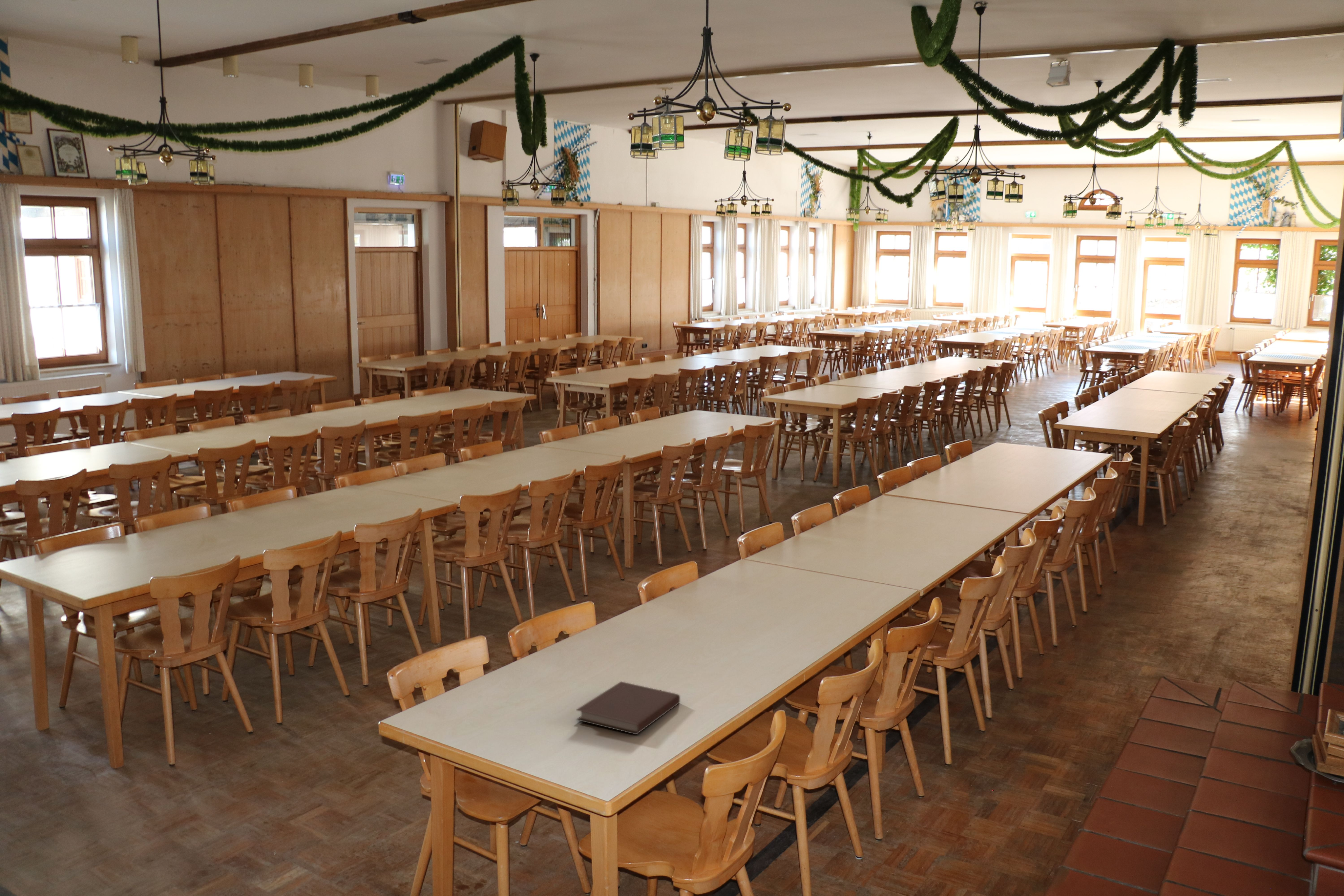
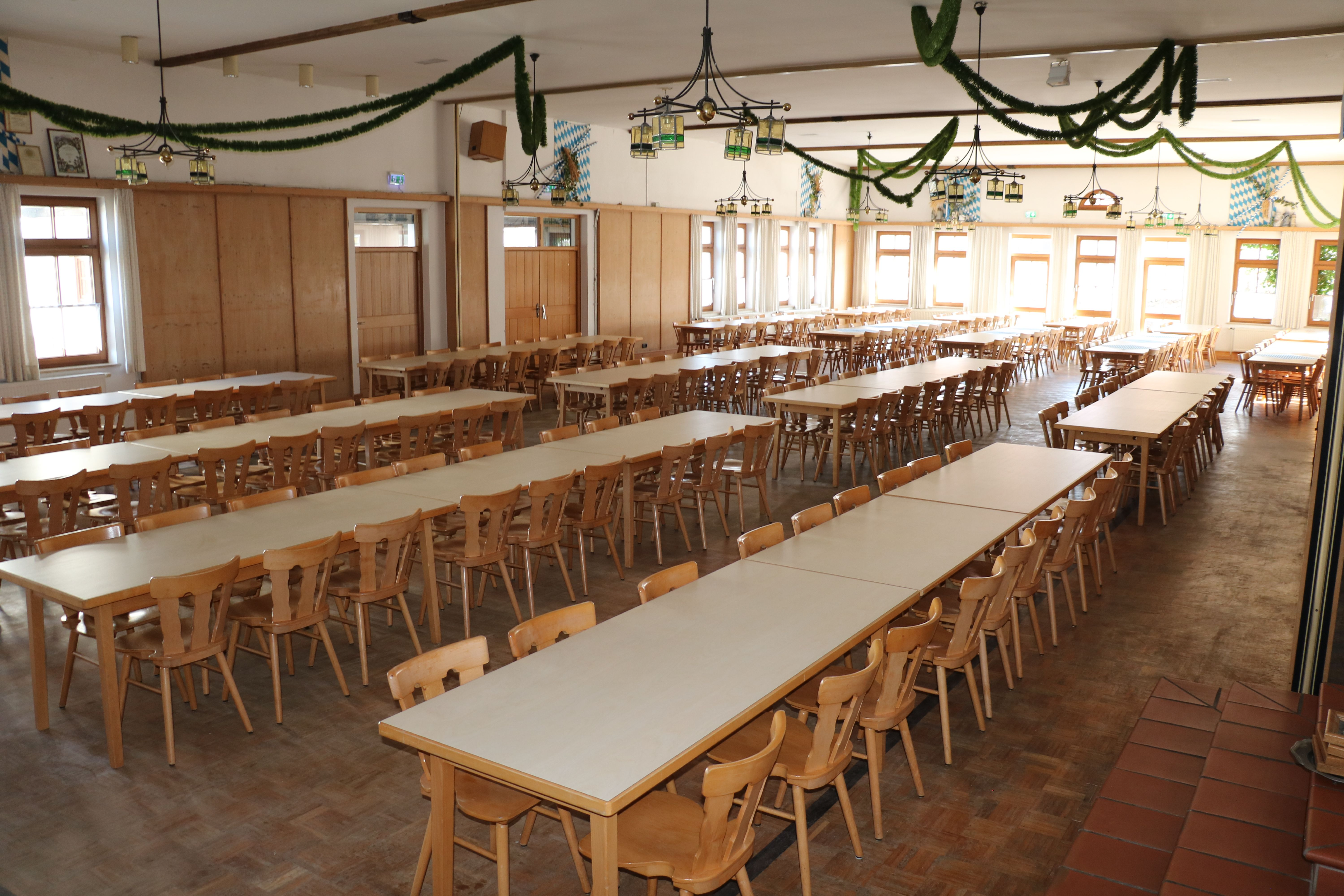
- notebook [576,681,680,735]
